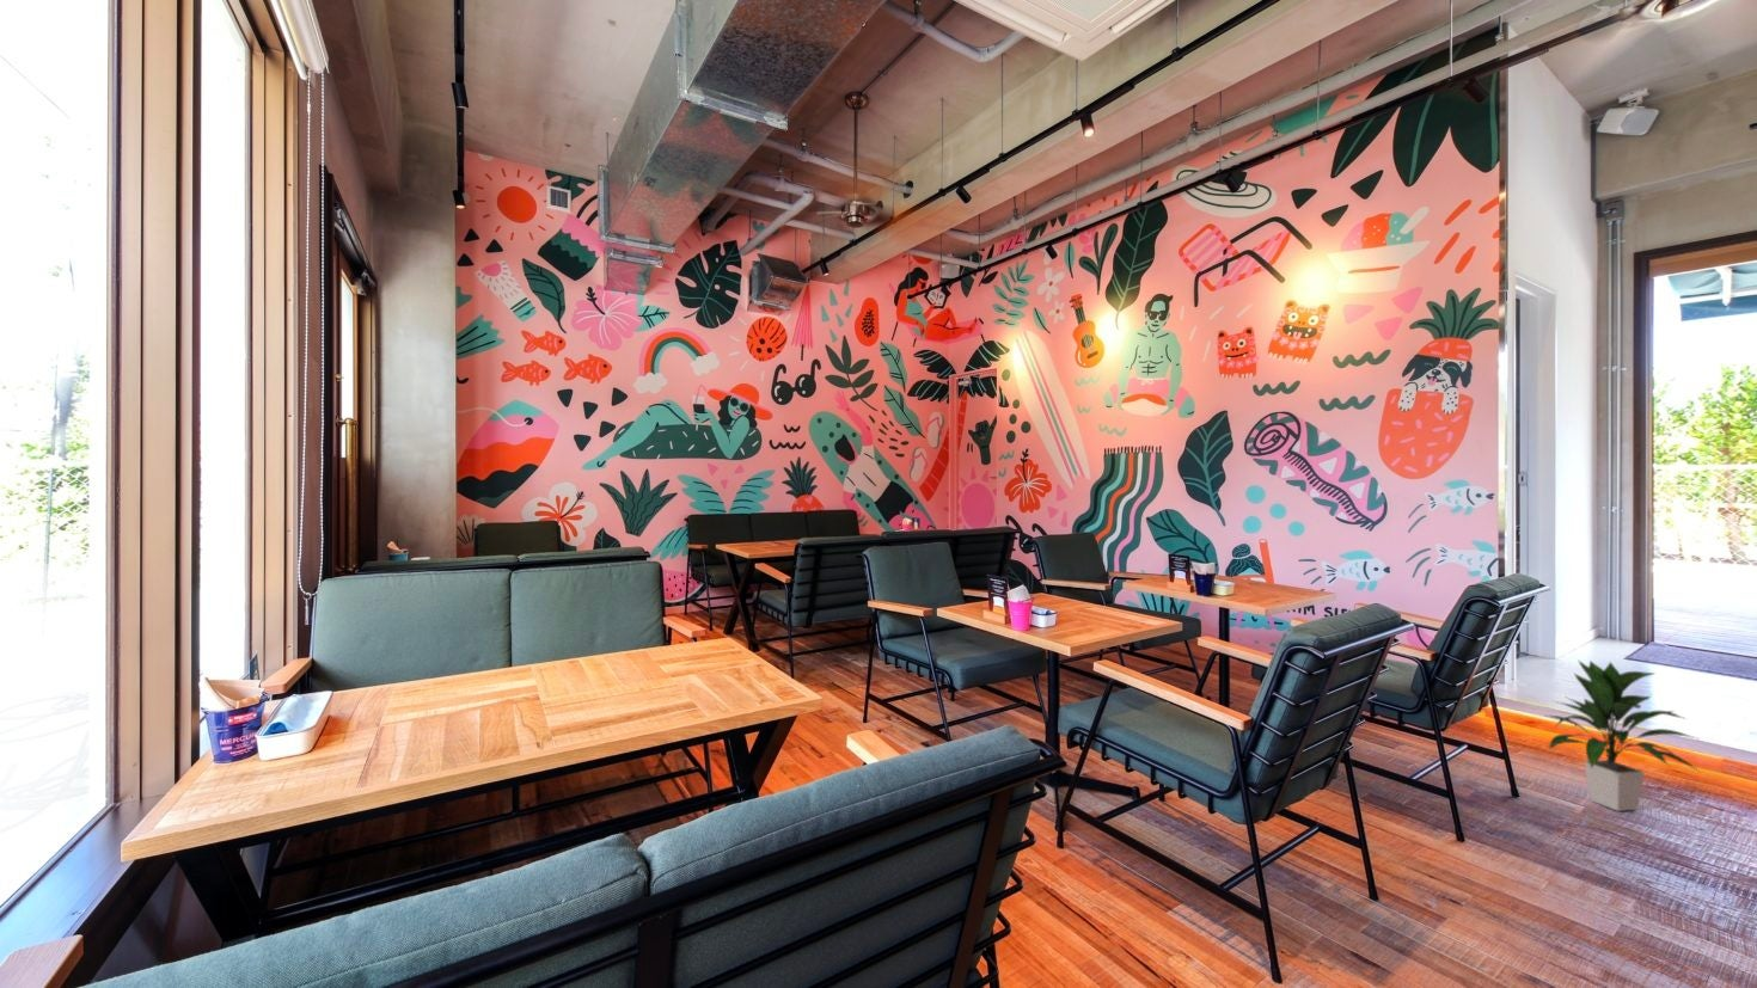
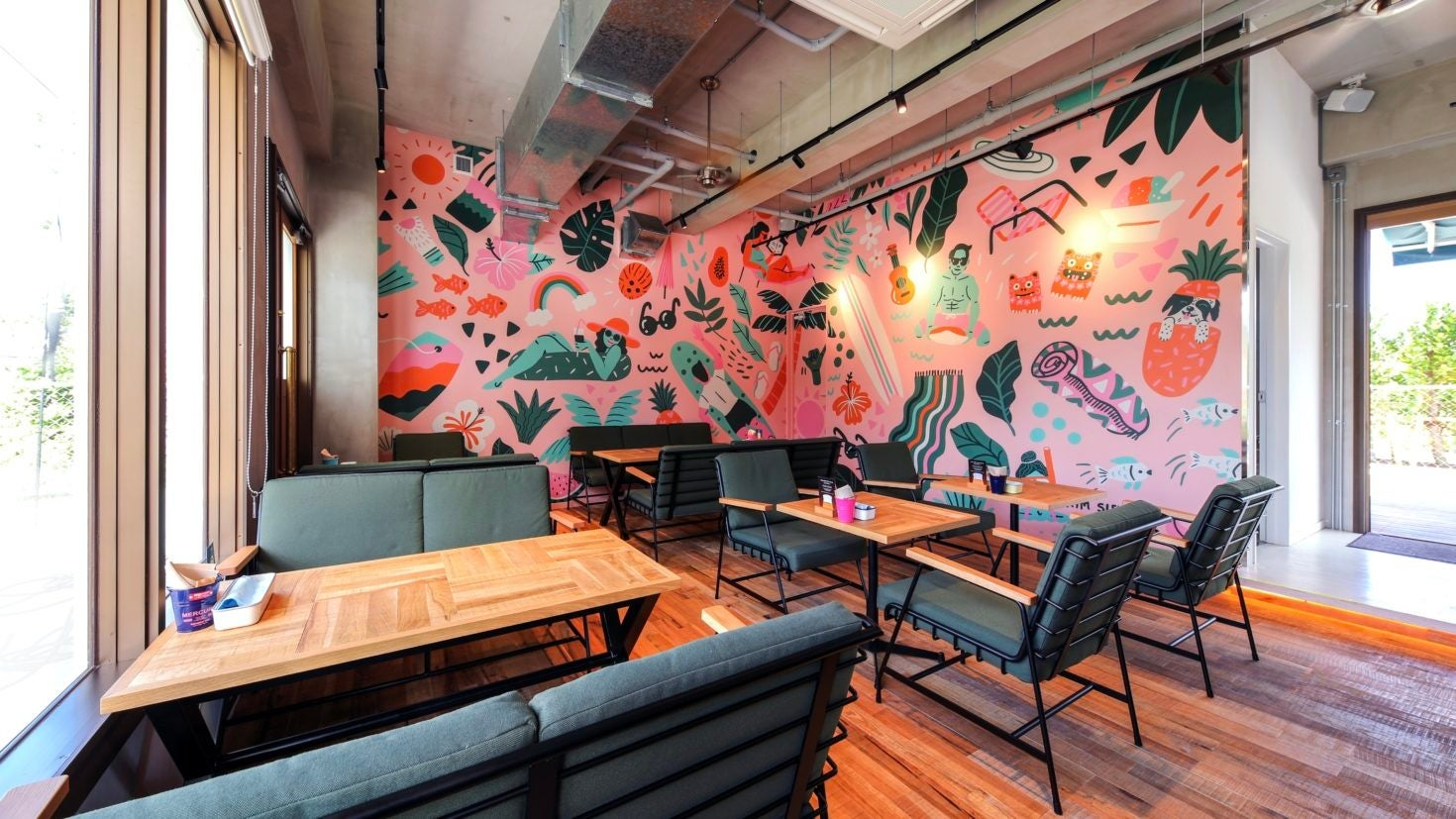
- indoor plant [1546,659,1701,812]
